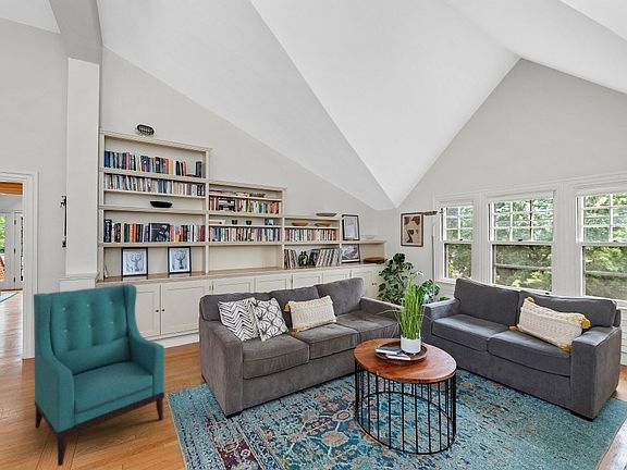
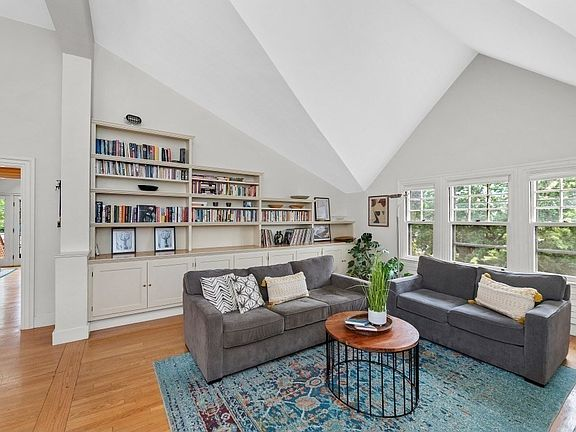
- armchair [33,283,165,467]
